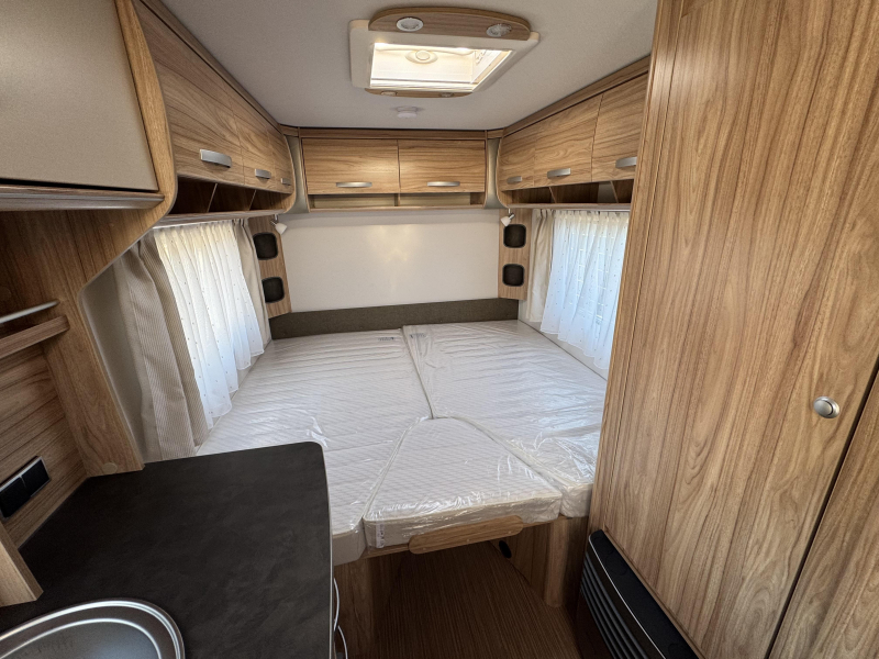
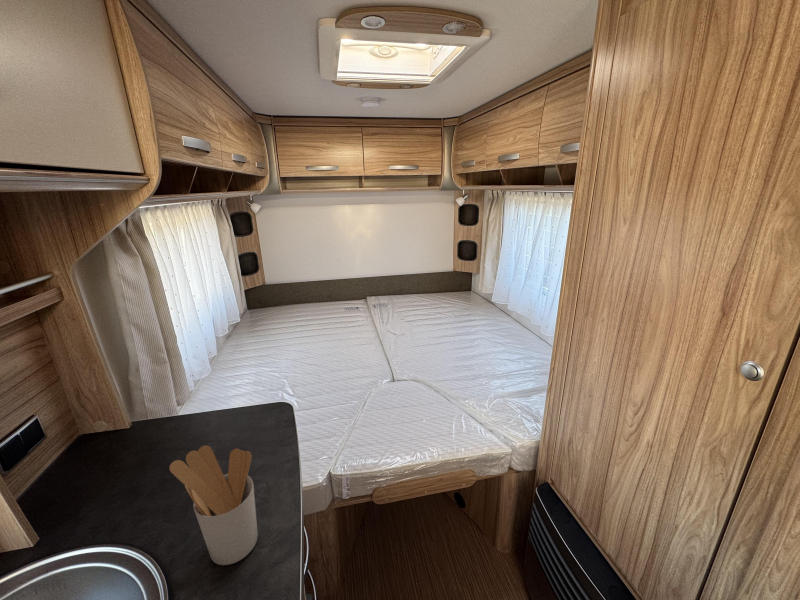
+ utensil holder [168,444,259,566]
